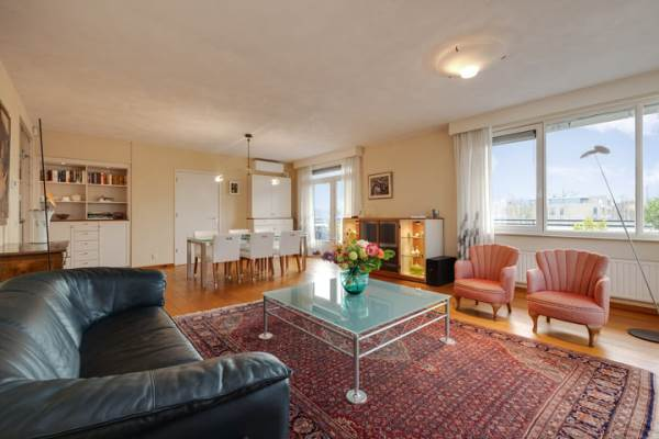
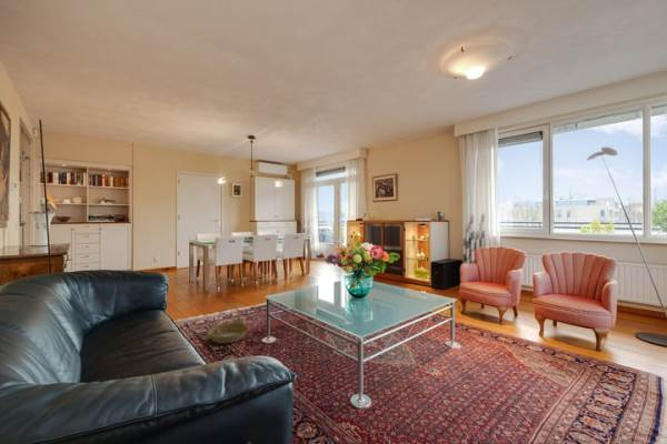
+ basket [206,303,250,344]
